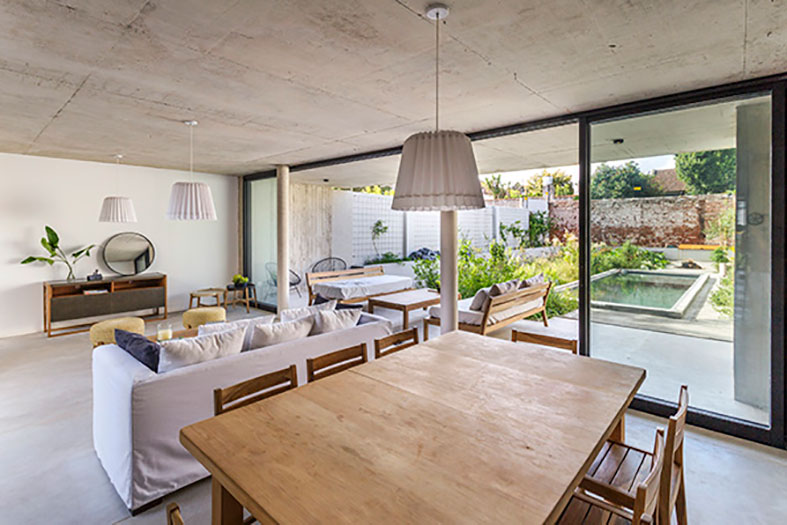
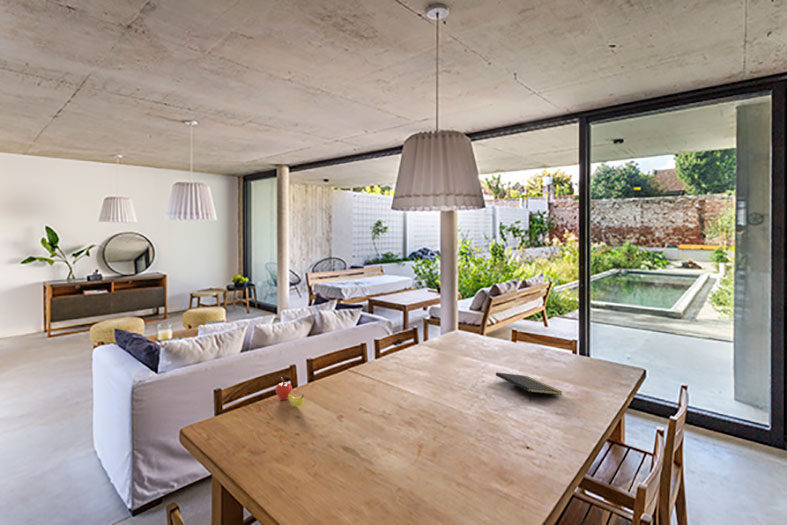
+ notepad [495,371,563,401]
+ fruit [275,376,305,407]
